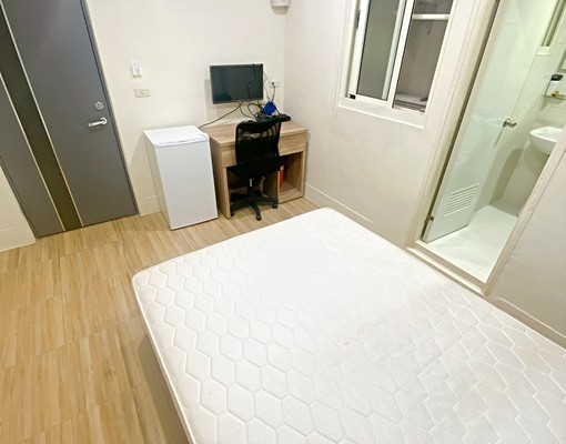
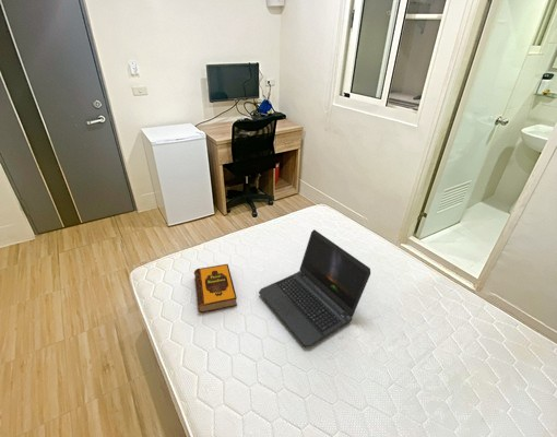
+ hardback book [193,263,238,314]
+ laptop computer [258,228,371,347]
